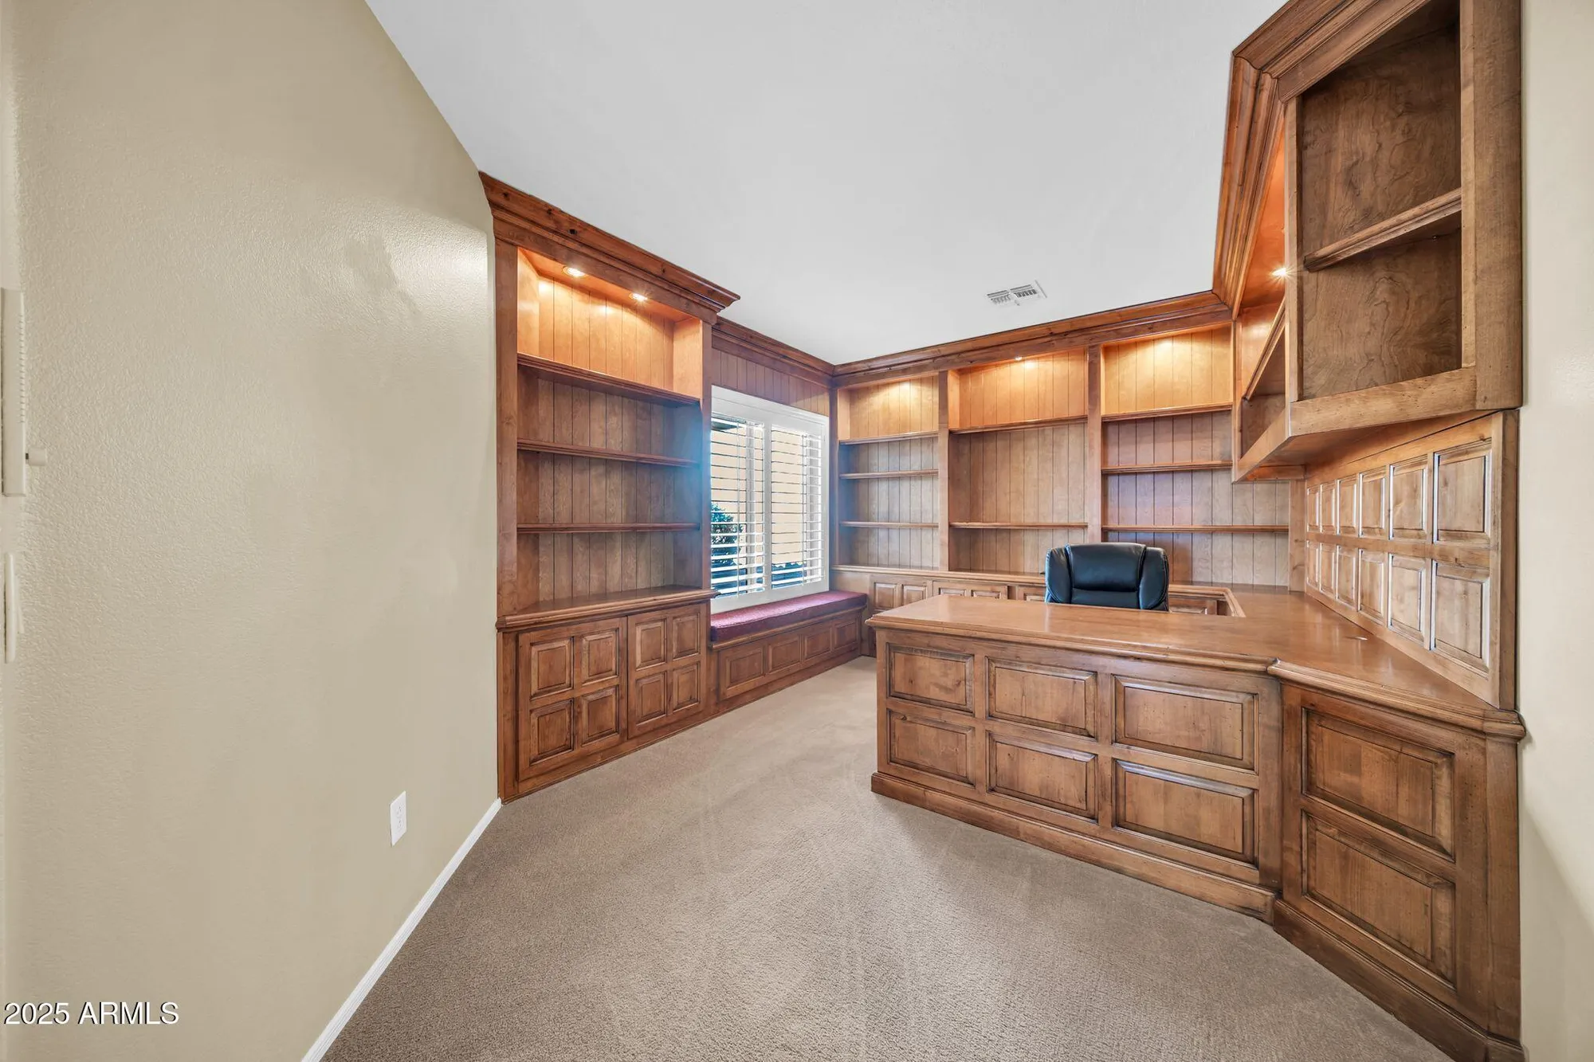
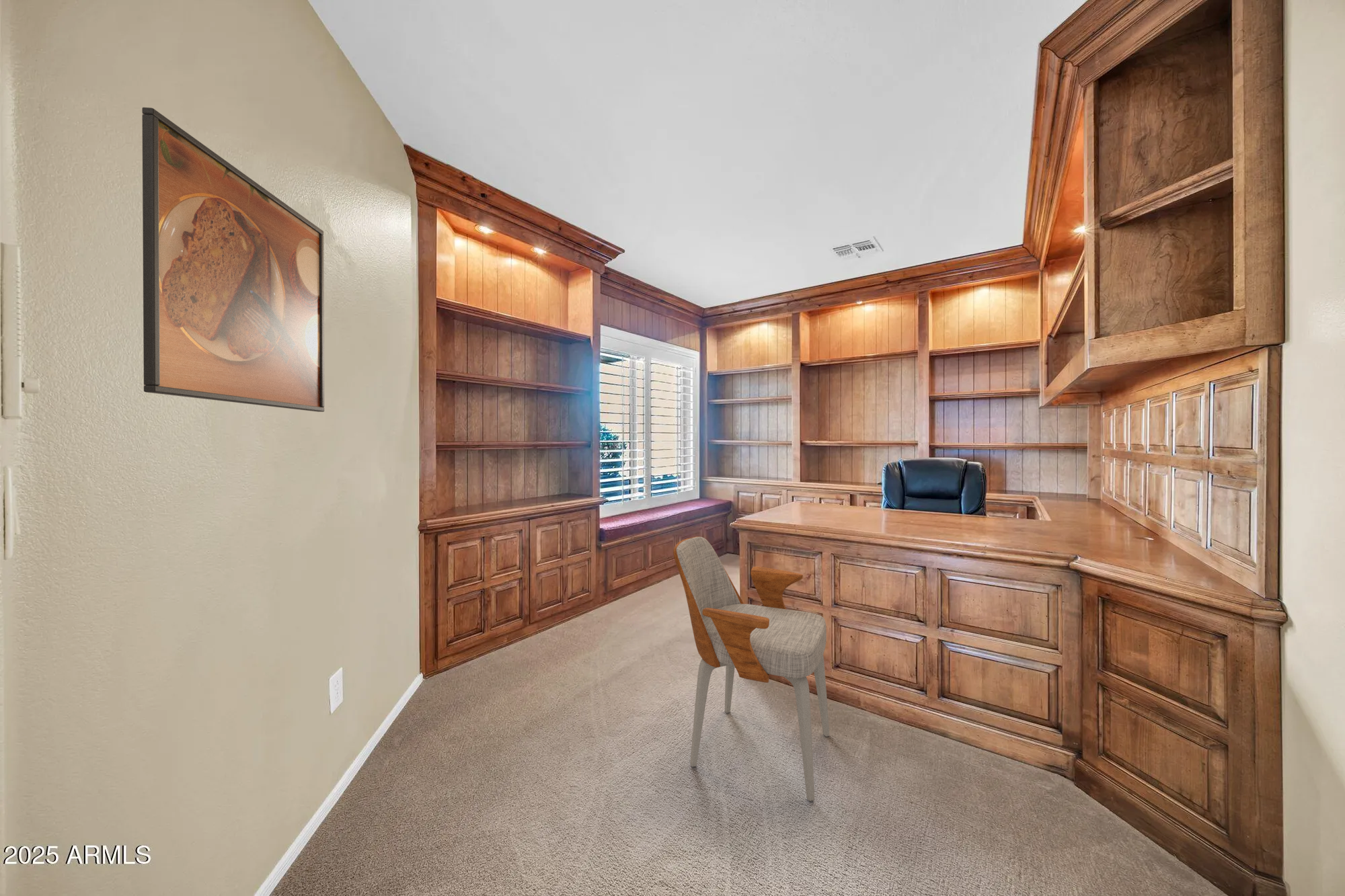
+ armchair [672,536,830,802]
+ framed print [141,107,325,413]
